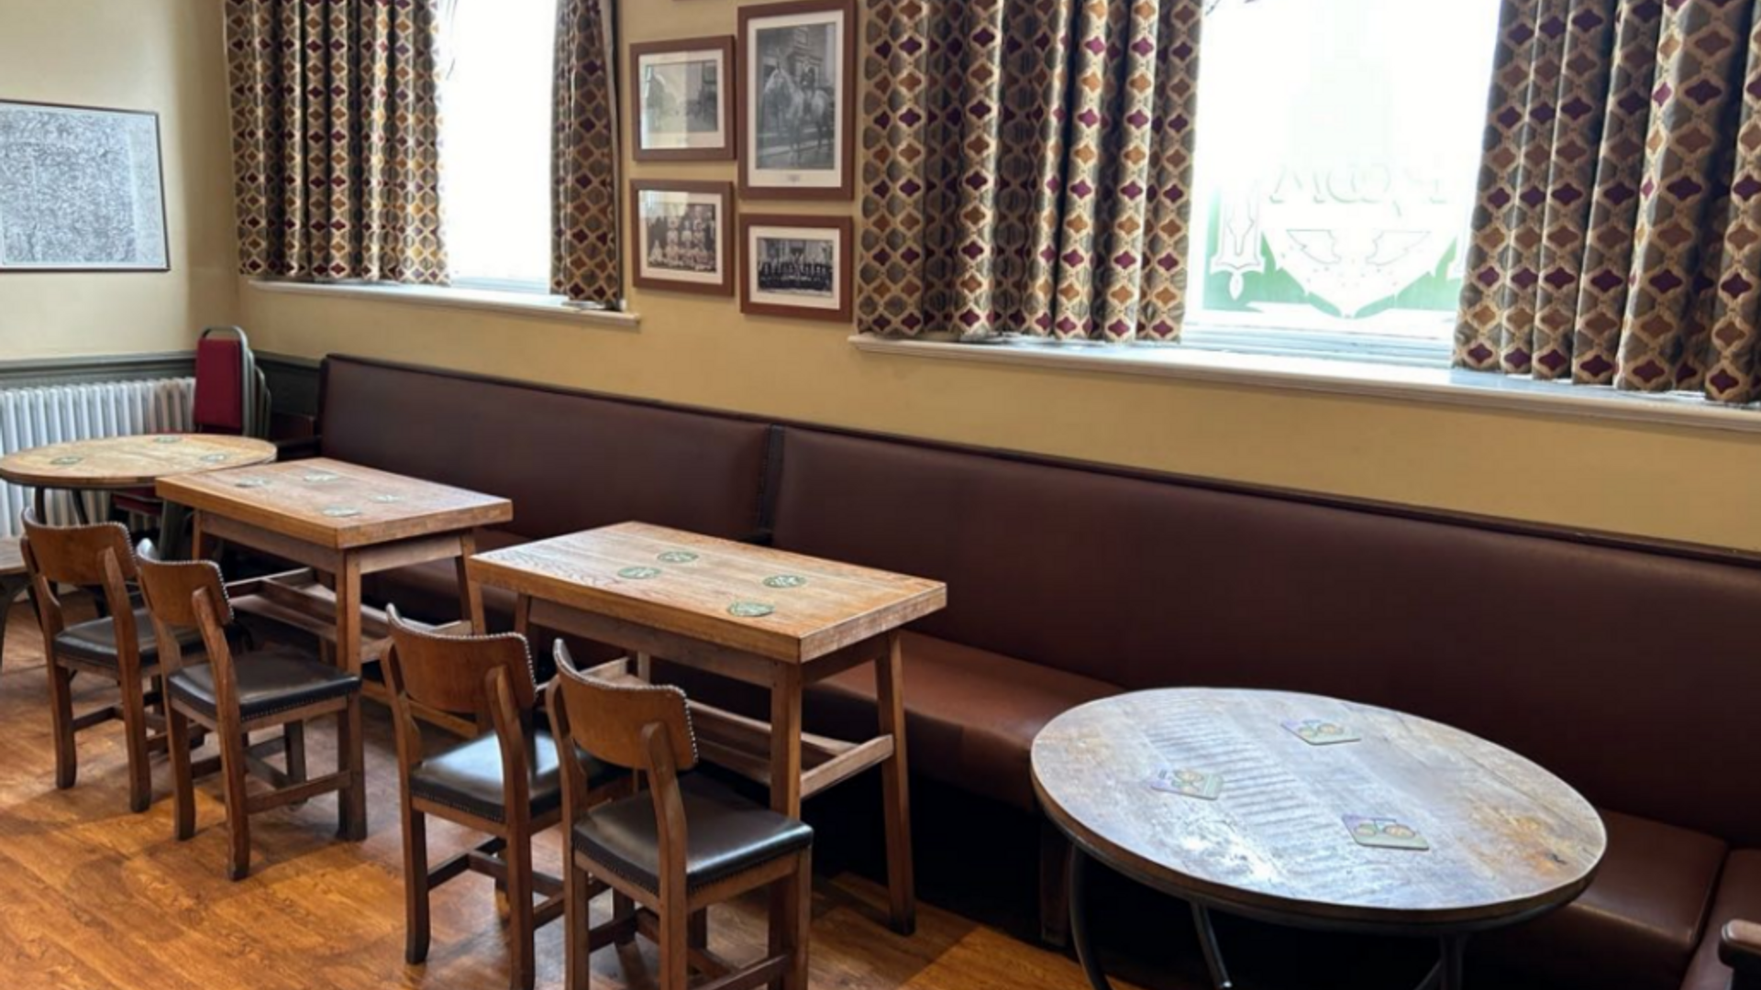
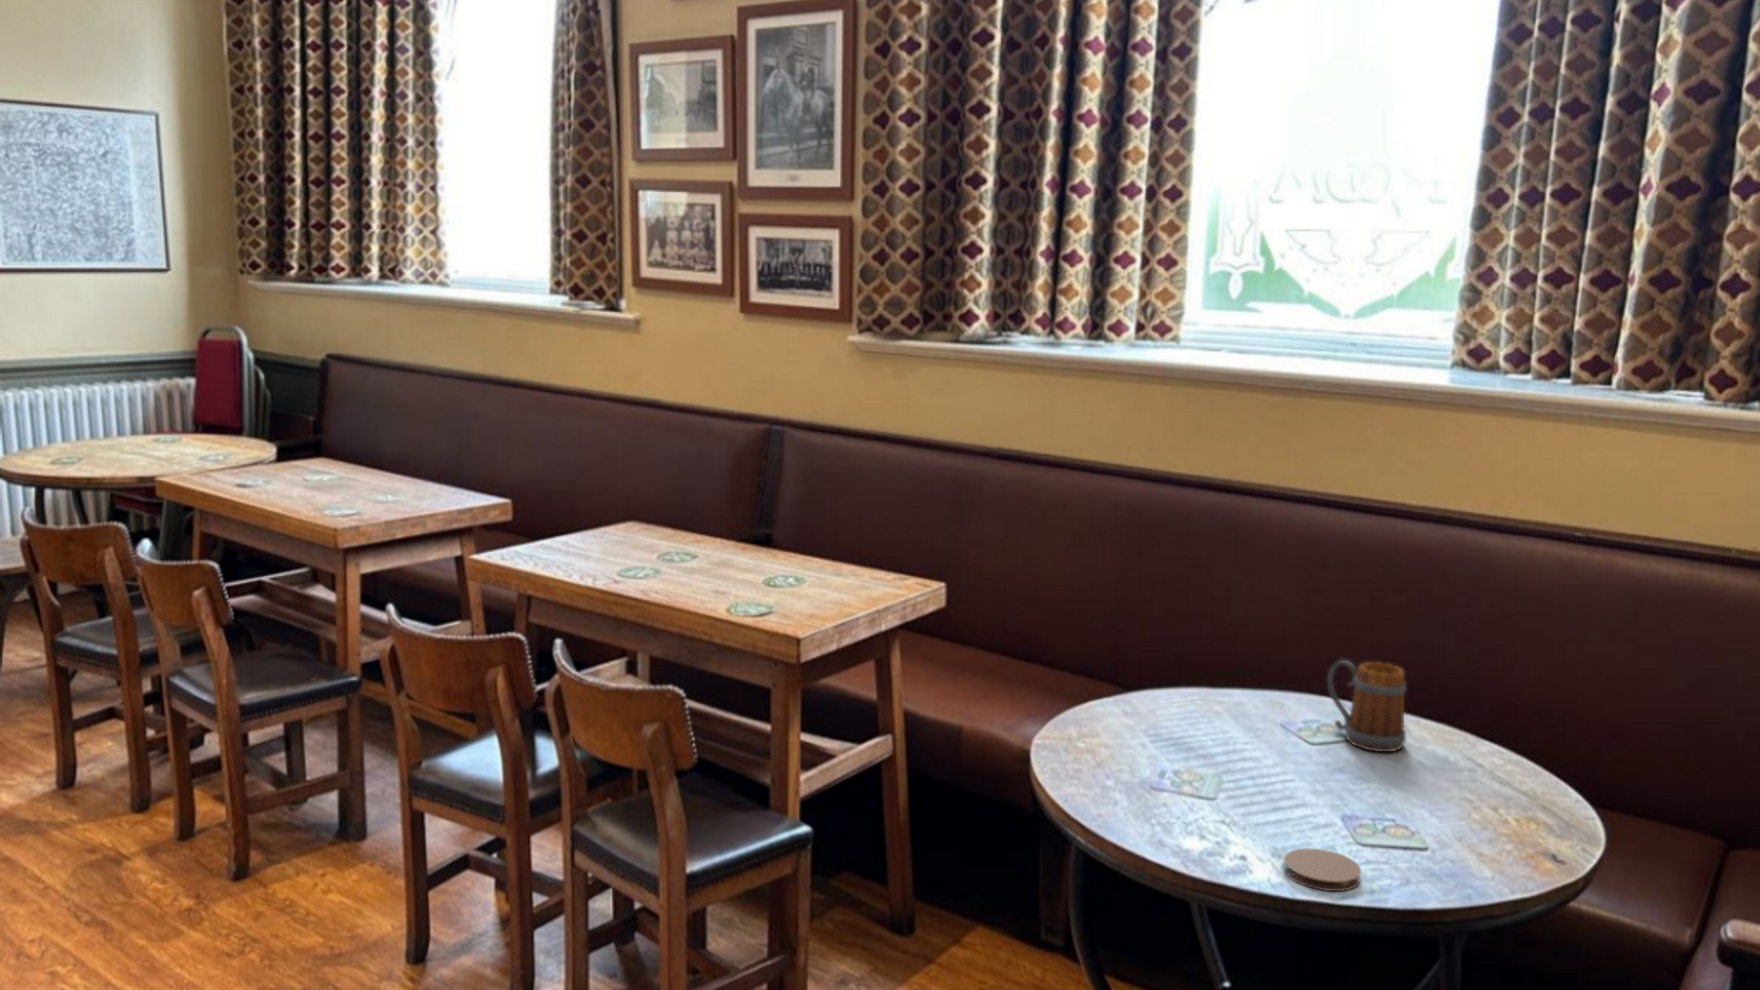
+ coaster [1284,847,1362,892]
+ beer mug [1326,659,1407,753]
